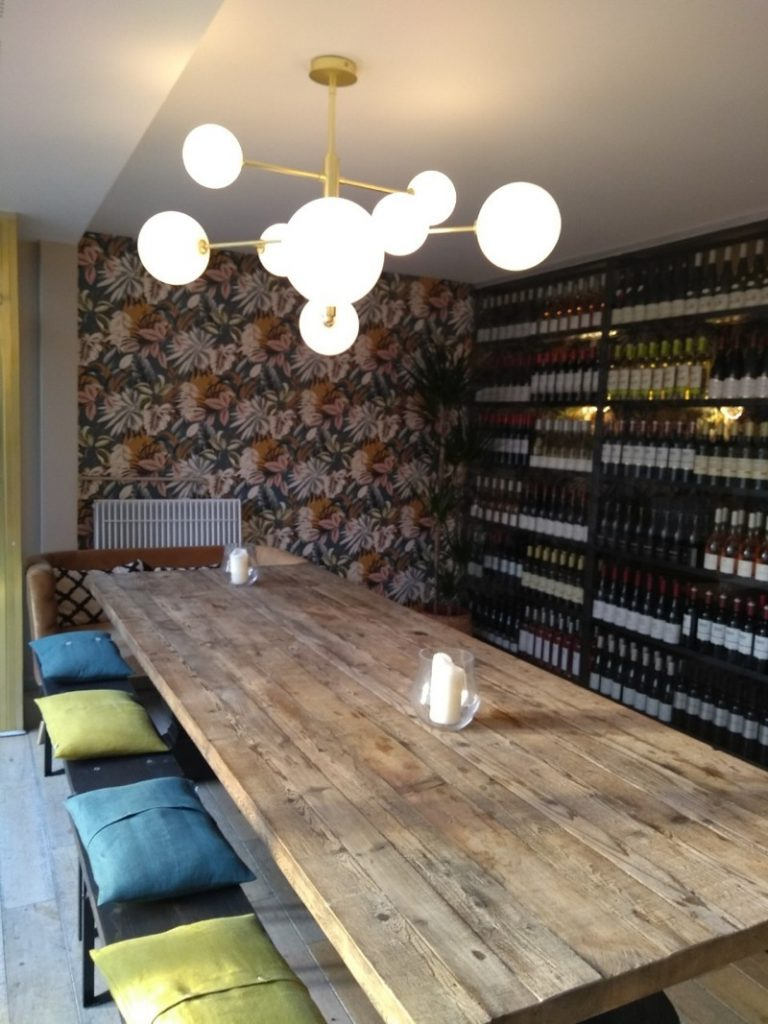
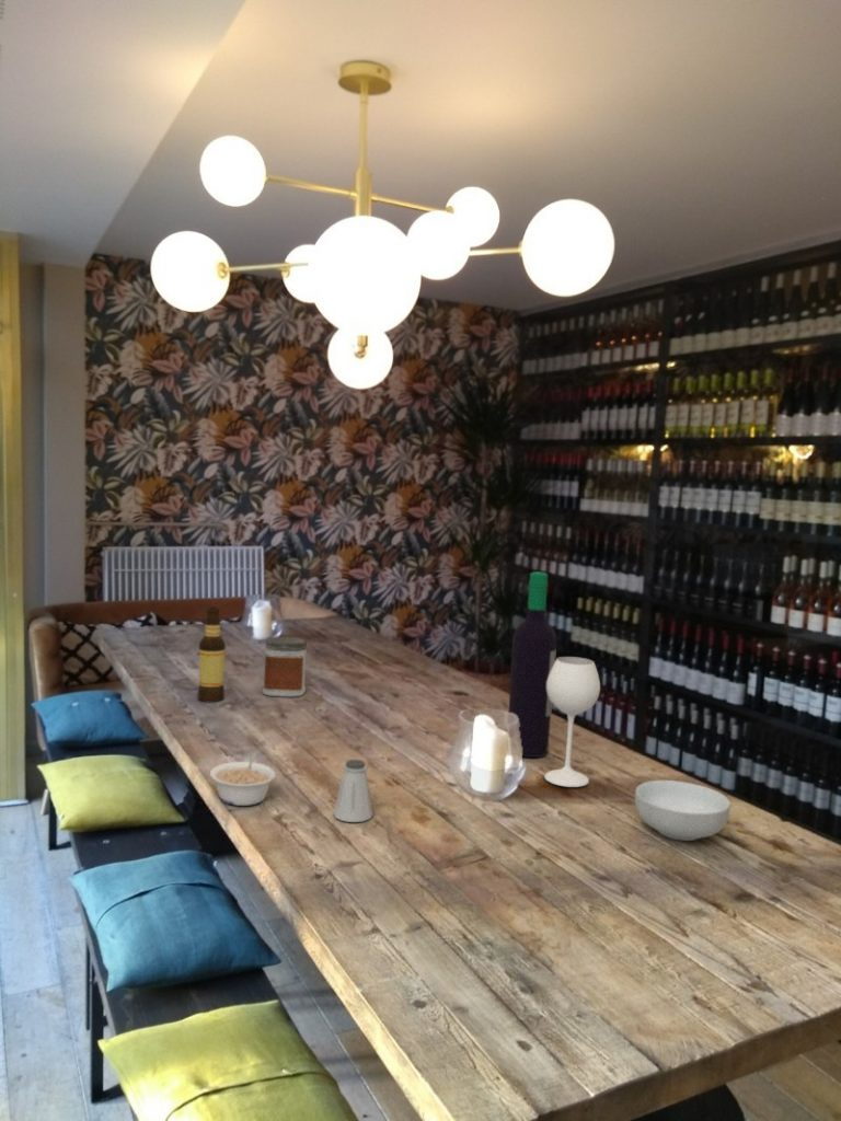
+ saltshaker [333,759,373,823]
+ jar [261,636,308,698]
+ legume [209,751,277,807]
+ bottle [197,606,227,703]
+ cereal bowl [634,779,731,842]
+ wine bottle [507,570,601,788]
